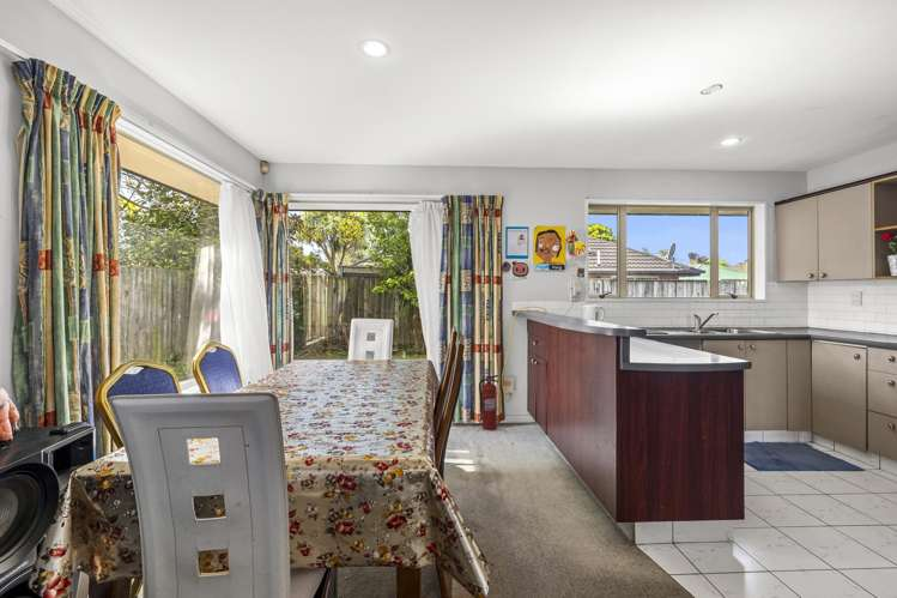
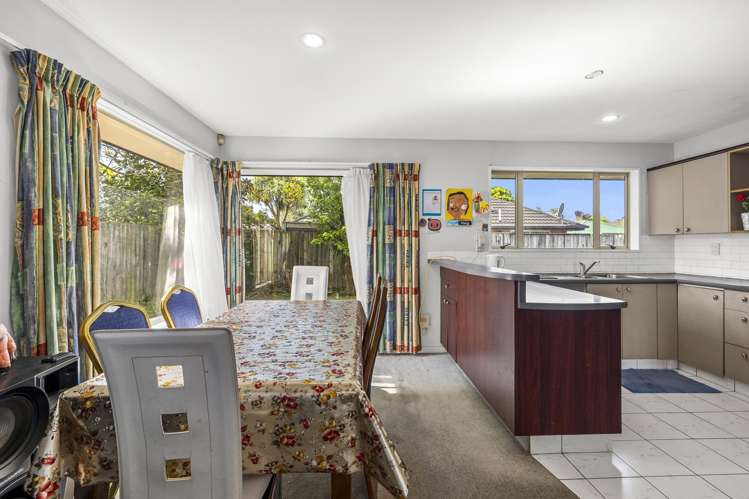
- fire extinguisher [478,374,499,431]
